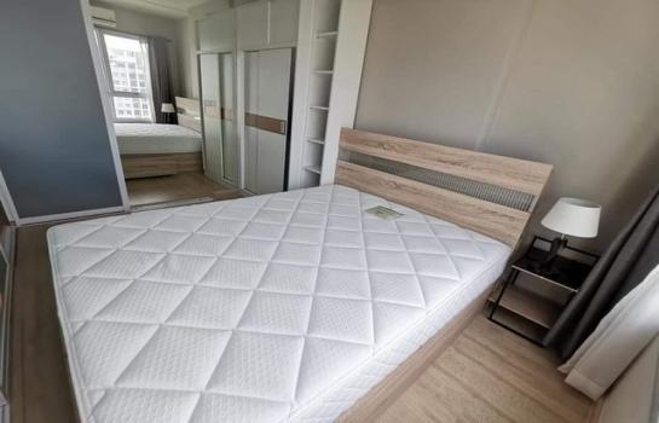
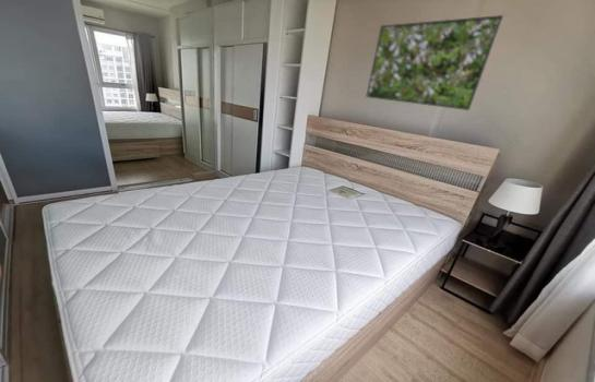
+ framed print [365,14,504,111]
